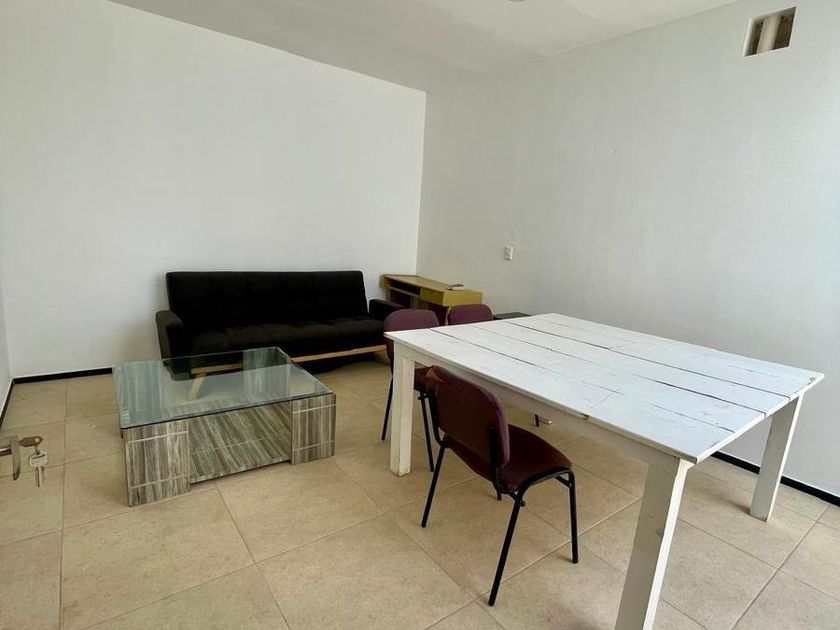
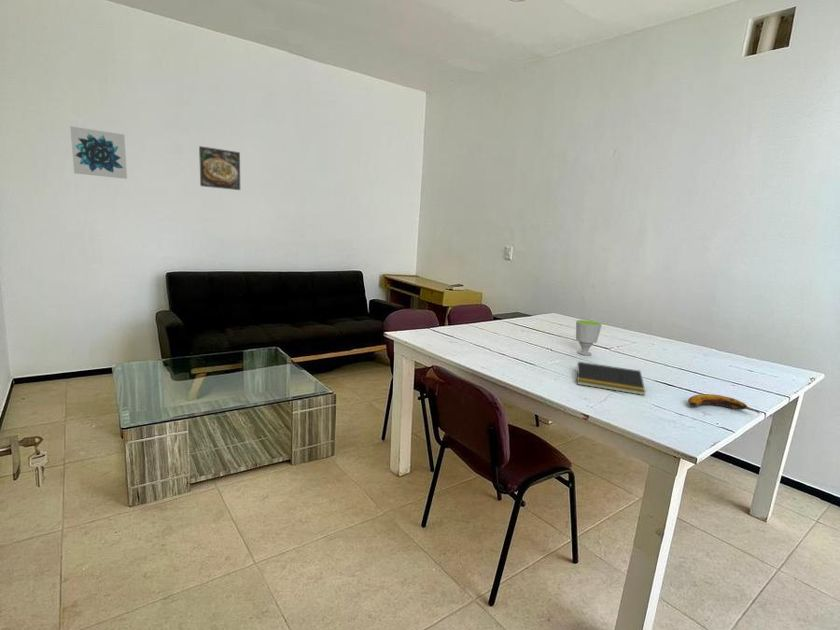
+ notepad [574,361,646,396]
+ banana [687,393,761,414]
+ cup [575,319,603,356]
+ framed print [198,145,241,191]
+ wall art [69,125,128,180]
